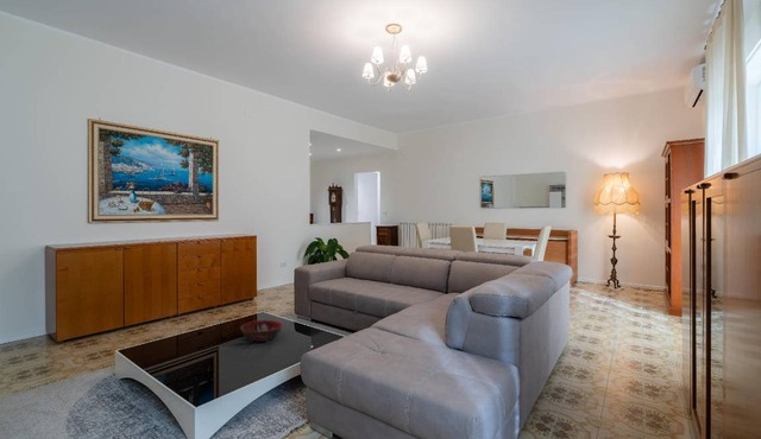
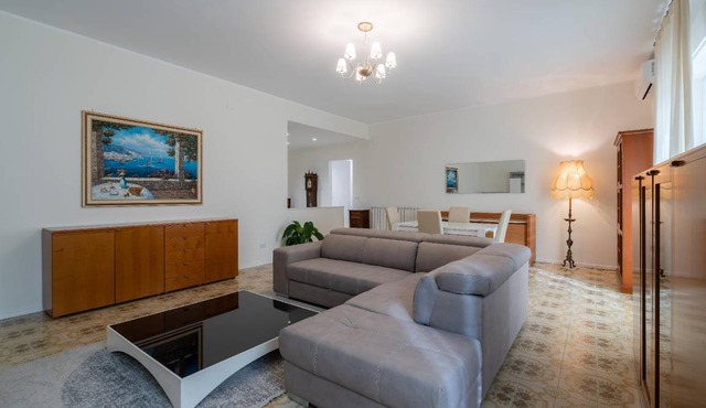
- decorative bowl [239,319,284,343]
